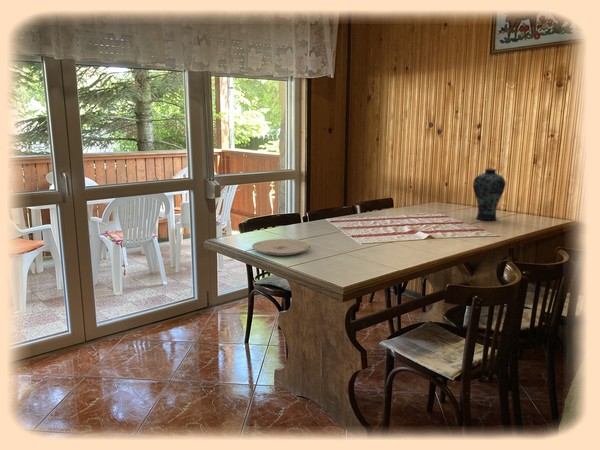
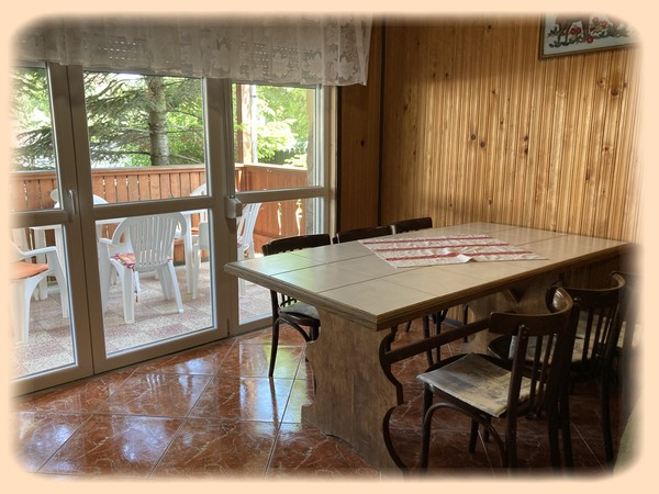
- vase [472,168,507,221]
- plate [251,238,312,257]
